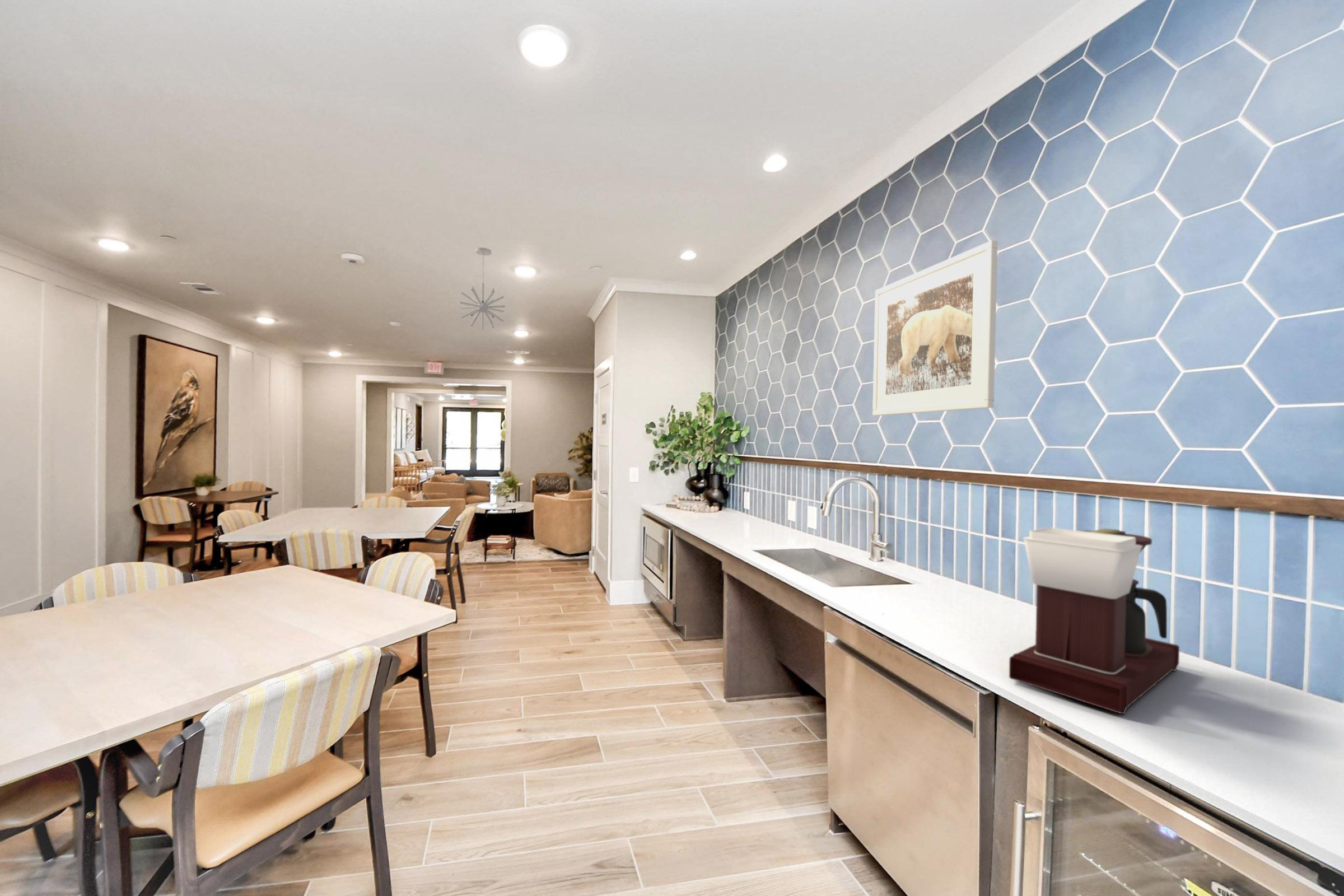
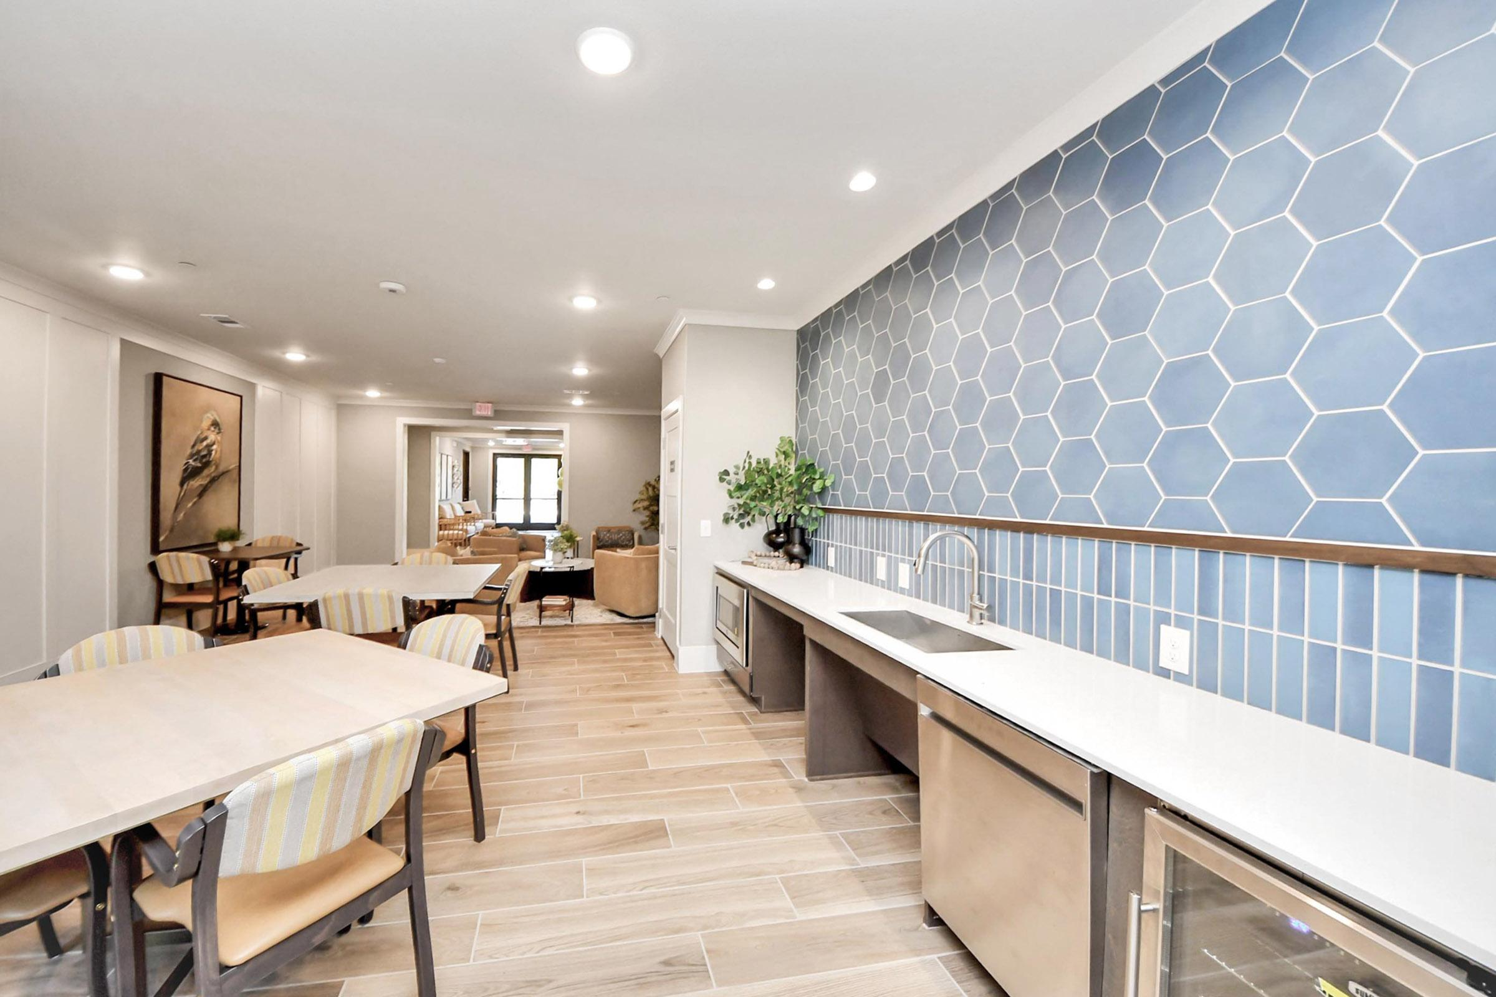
- coffee maker [1009,527,1180,715]
- pendant light [460,247,505,330]
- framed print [872,240,998,416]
